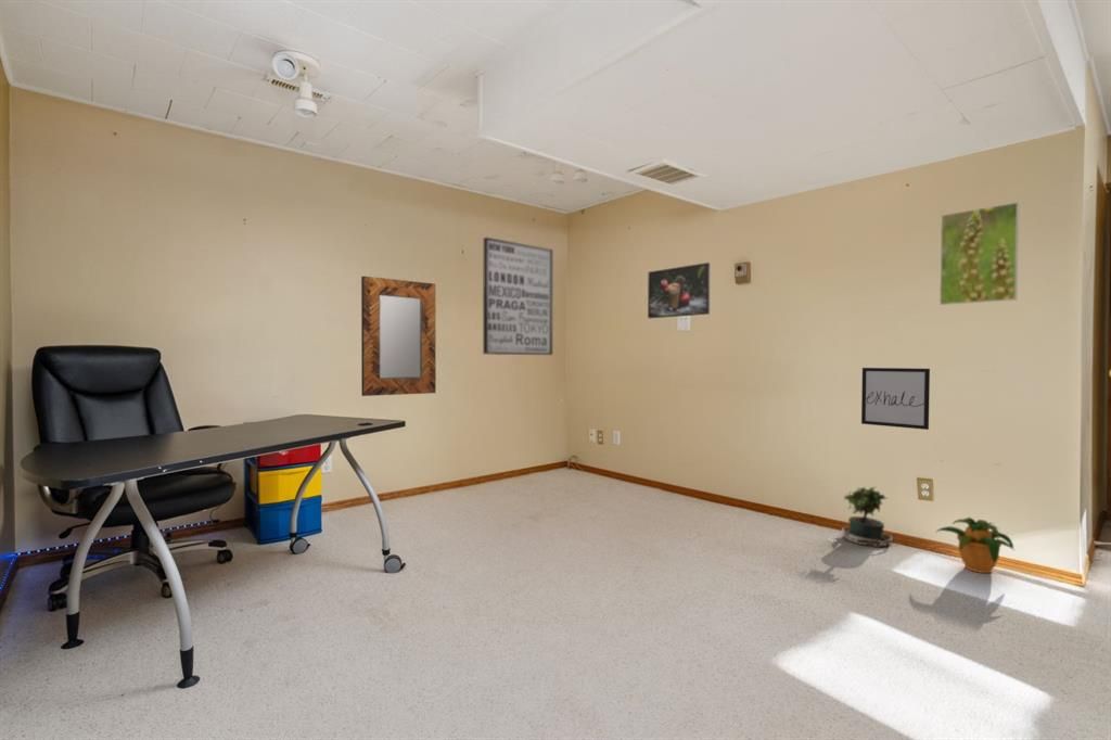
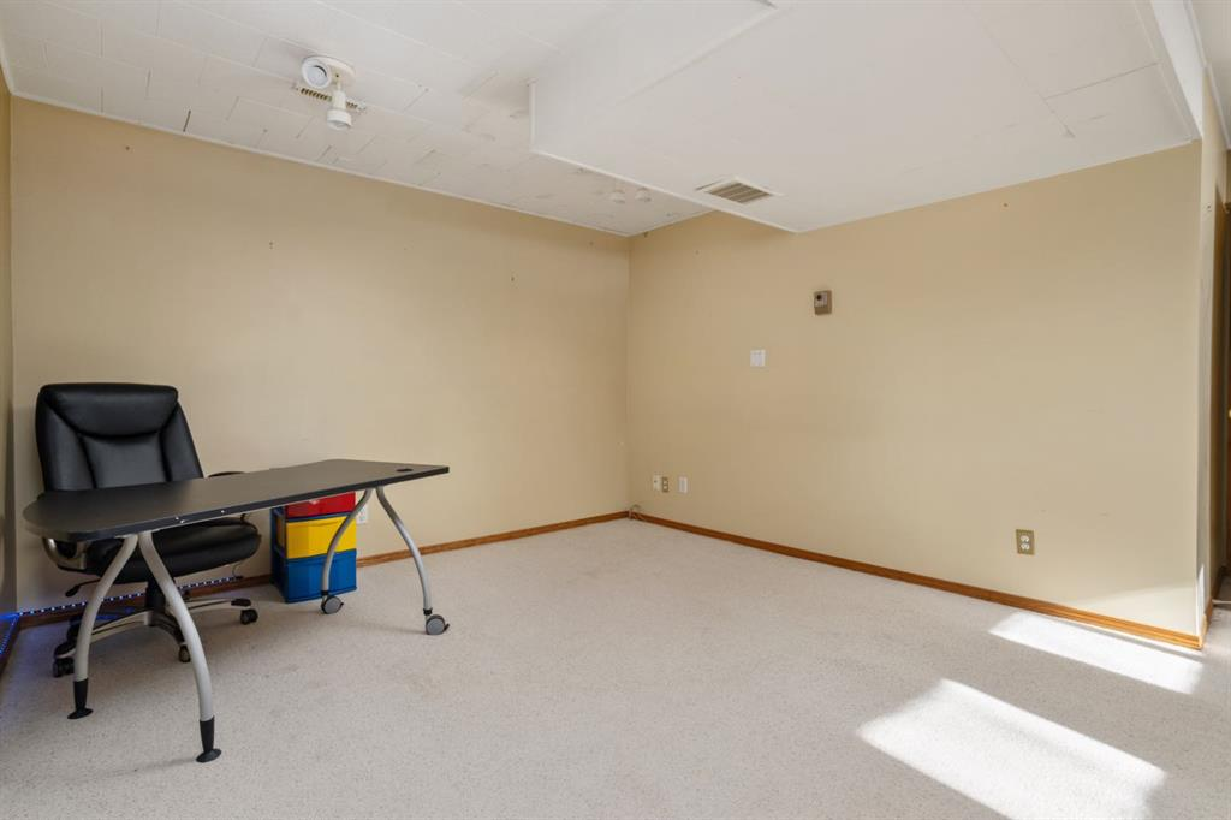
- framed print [647,261,711,319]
- potted plant [934,515,1017,574]
- wall art [482,237,554,356]
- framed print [938,201,1020,306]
- wall art [860,367,931,431]
- home mirror [360,276,437,397]
- potted plant [834,485,894,548]
